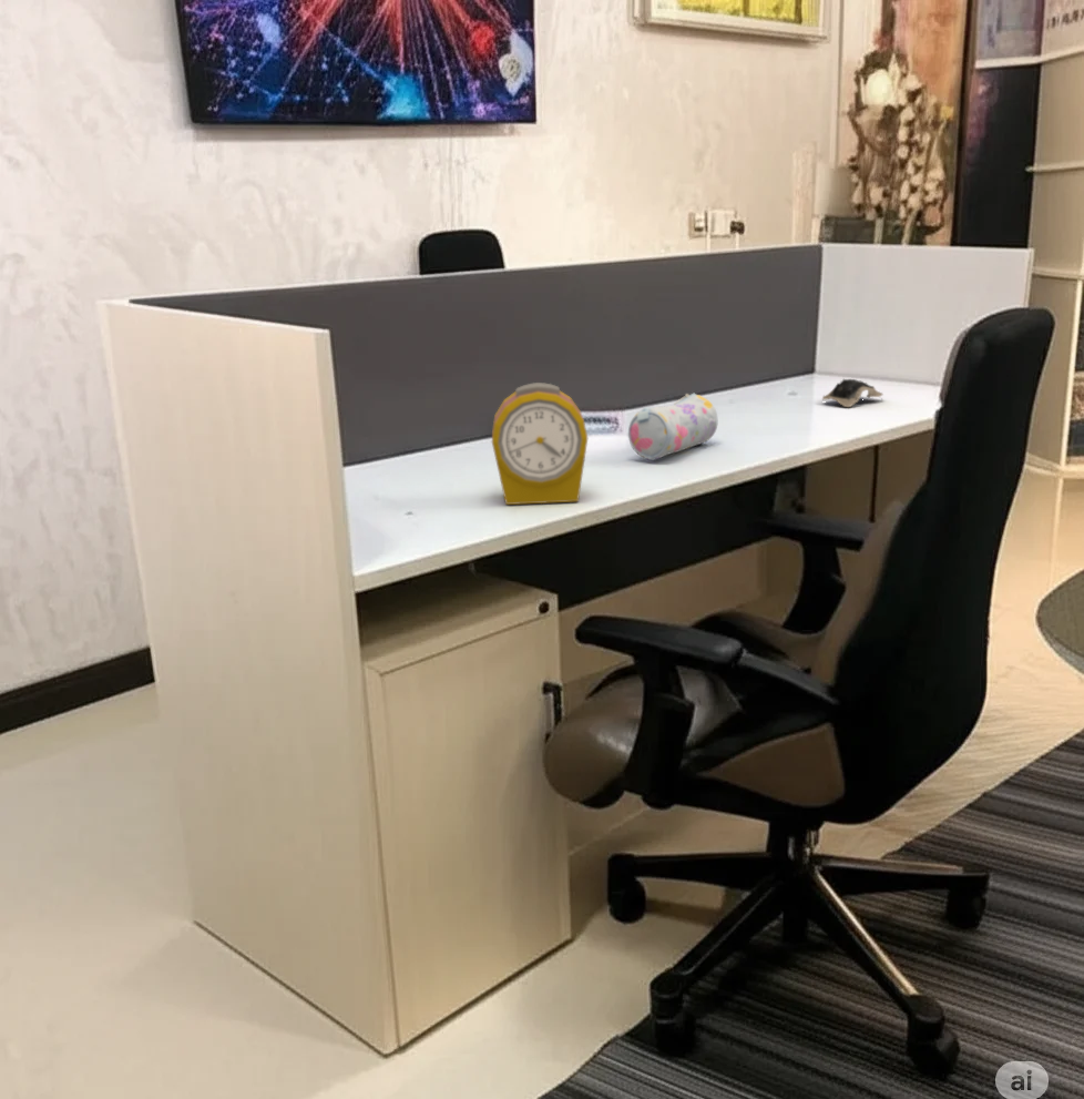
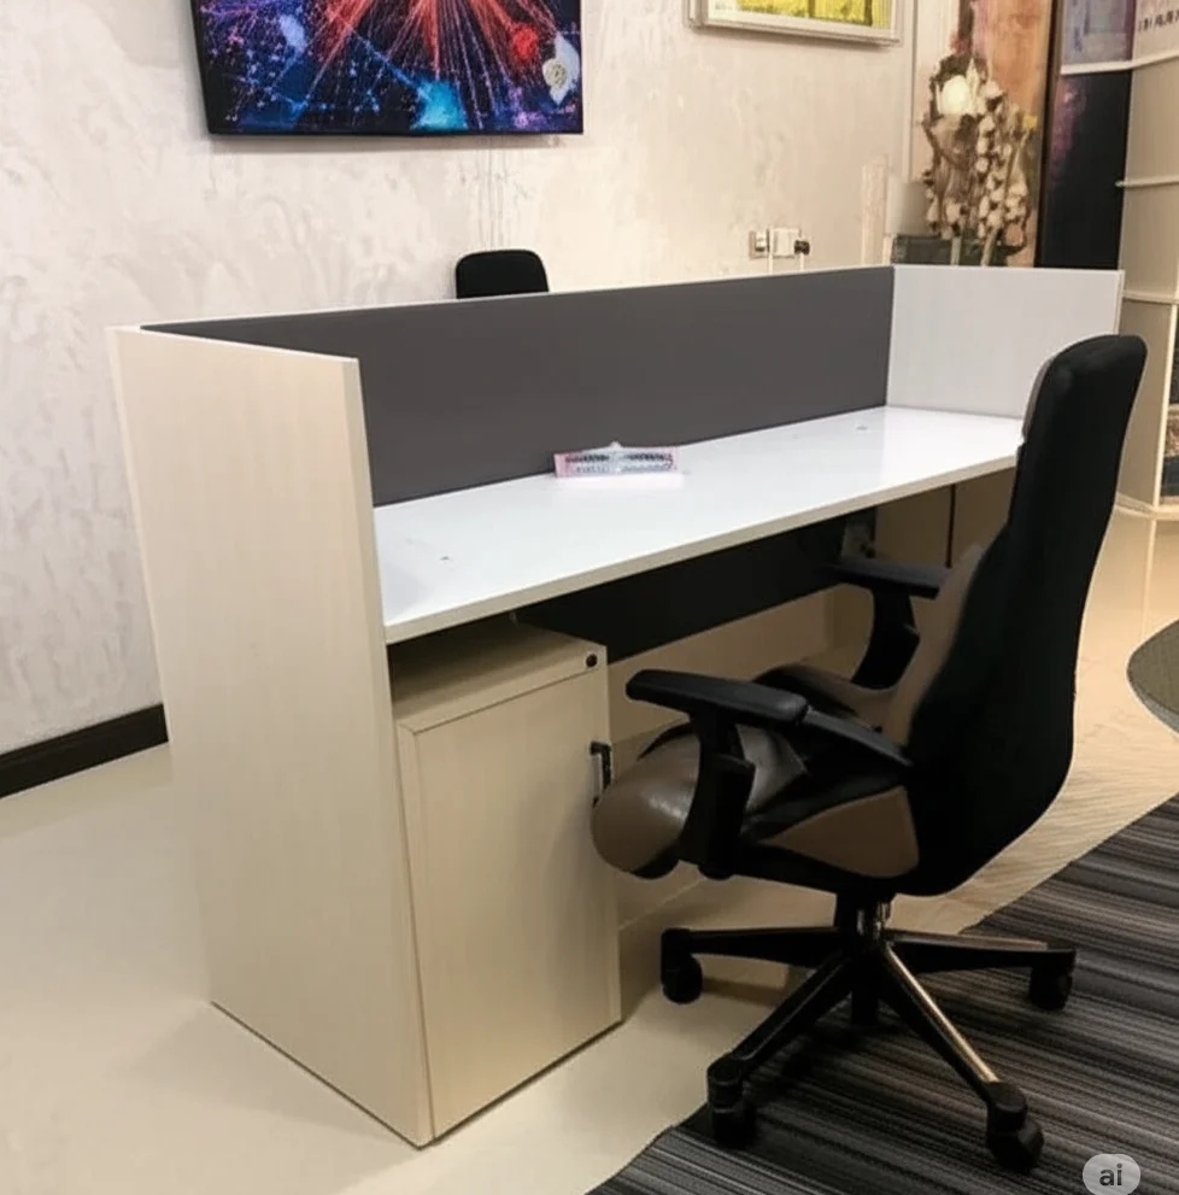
- pencil case [627,393,718,461]
- computer mouse [821,377,883,408]
- alarm clock [491,381,589,506]
